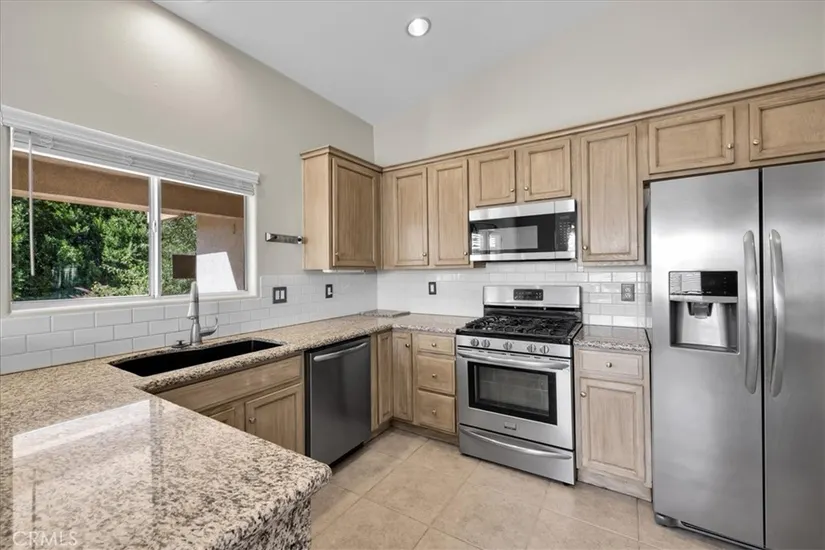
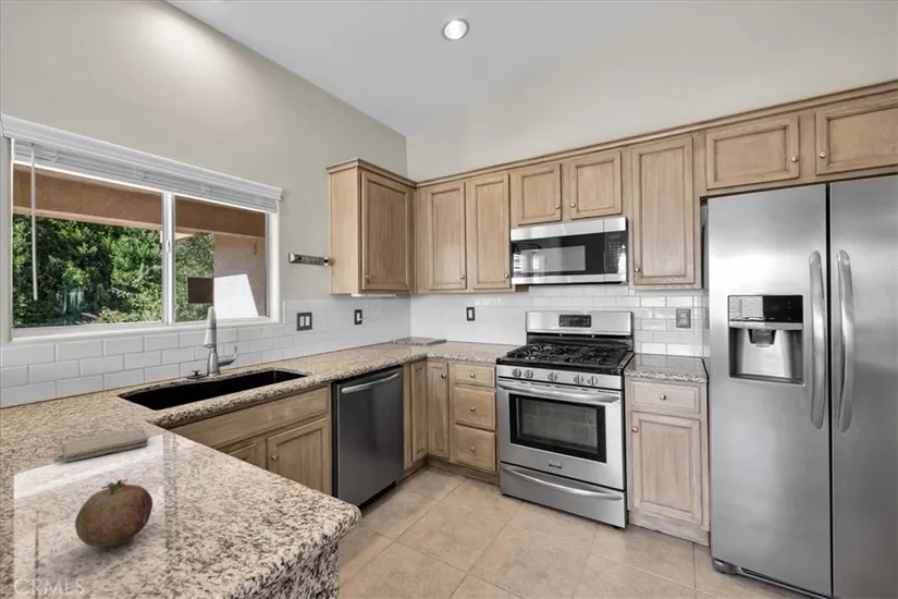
+ washcloth [60,428,151,463]
+ fruit [74,478,153,548]
